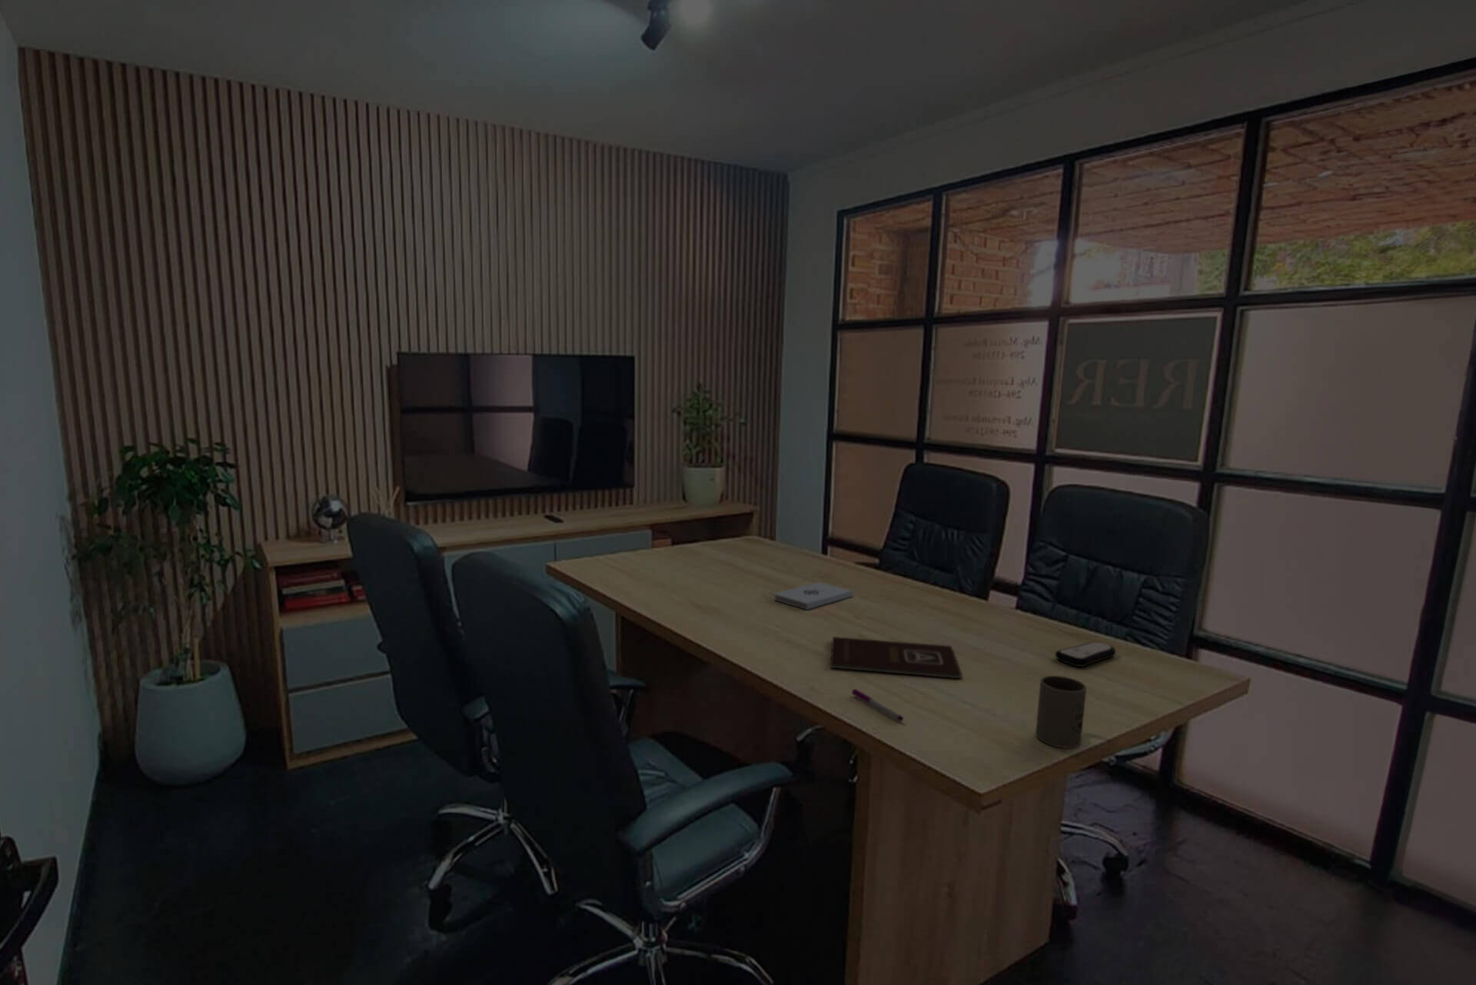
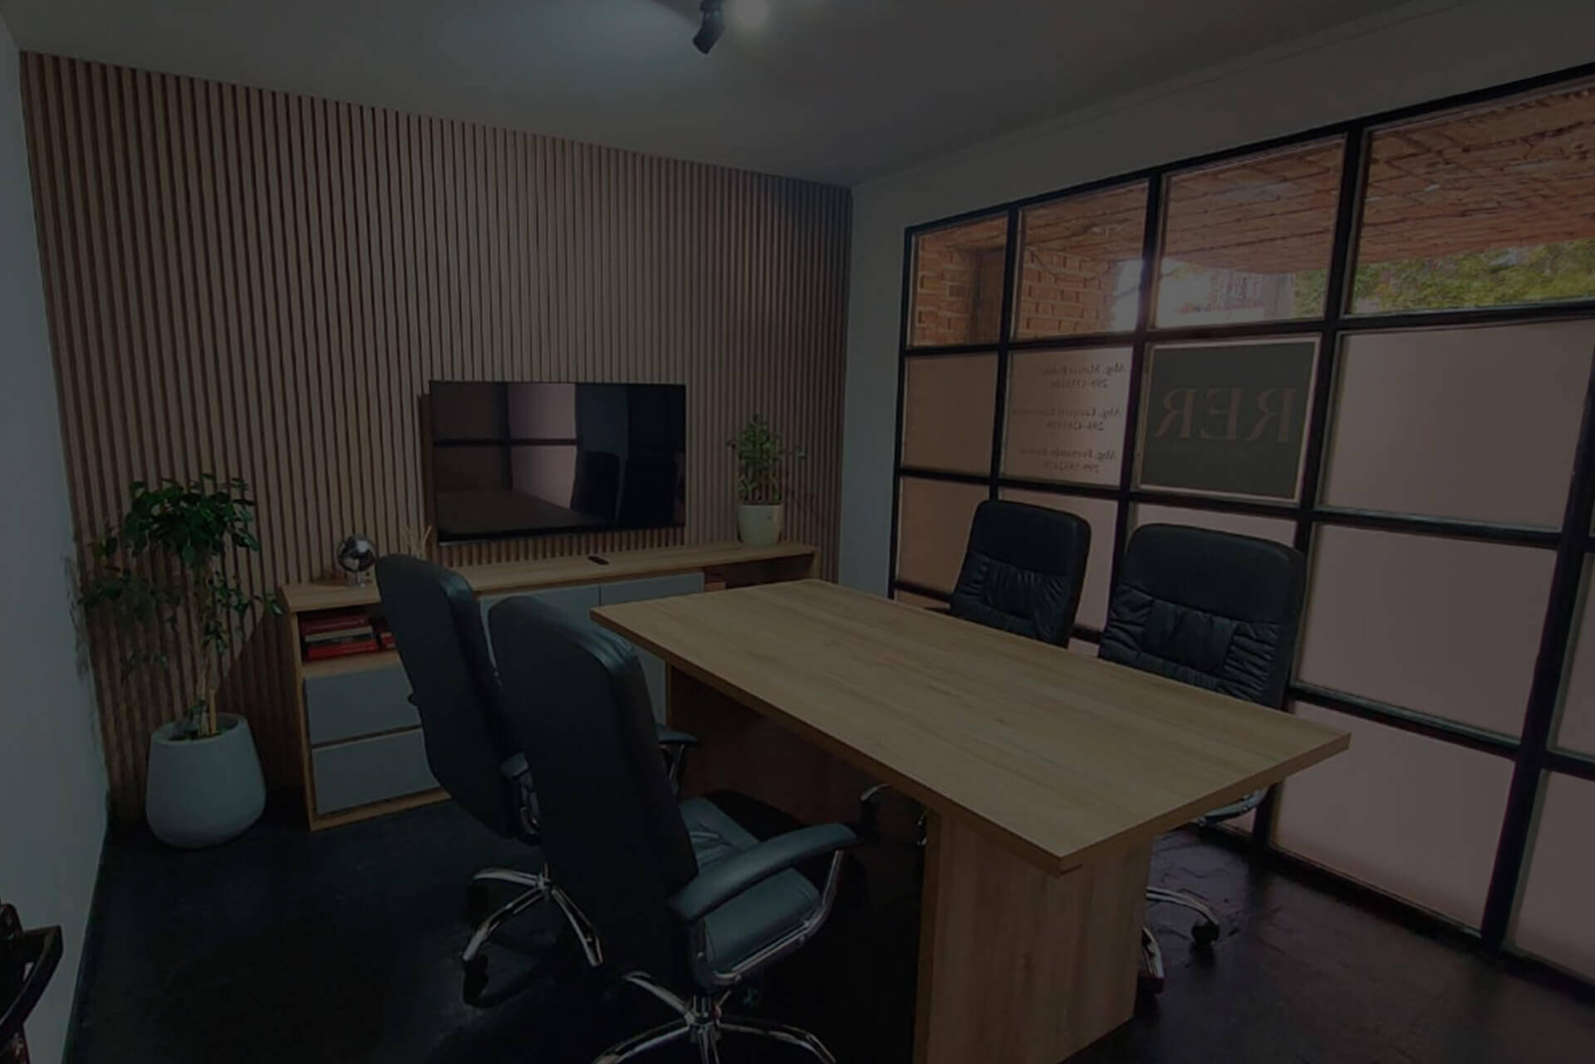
- pen [851,688,905,722]
- mug [1034,675,1087,749]
- notepad [774,582,853,610]
- book [830,635,963,679]
- remote control [1055,641,1117,667]
